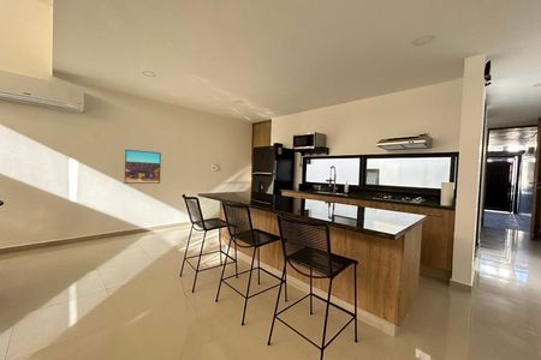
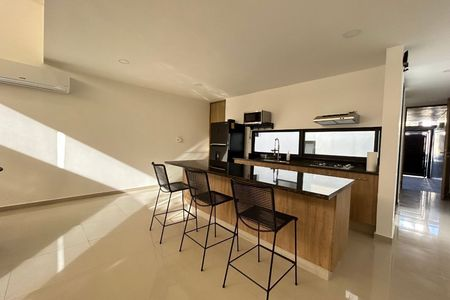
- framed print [124,149,162,185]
